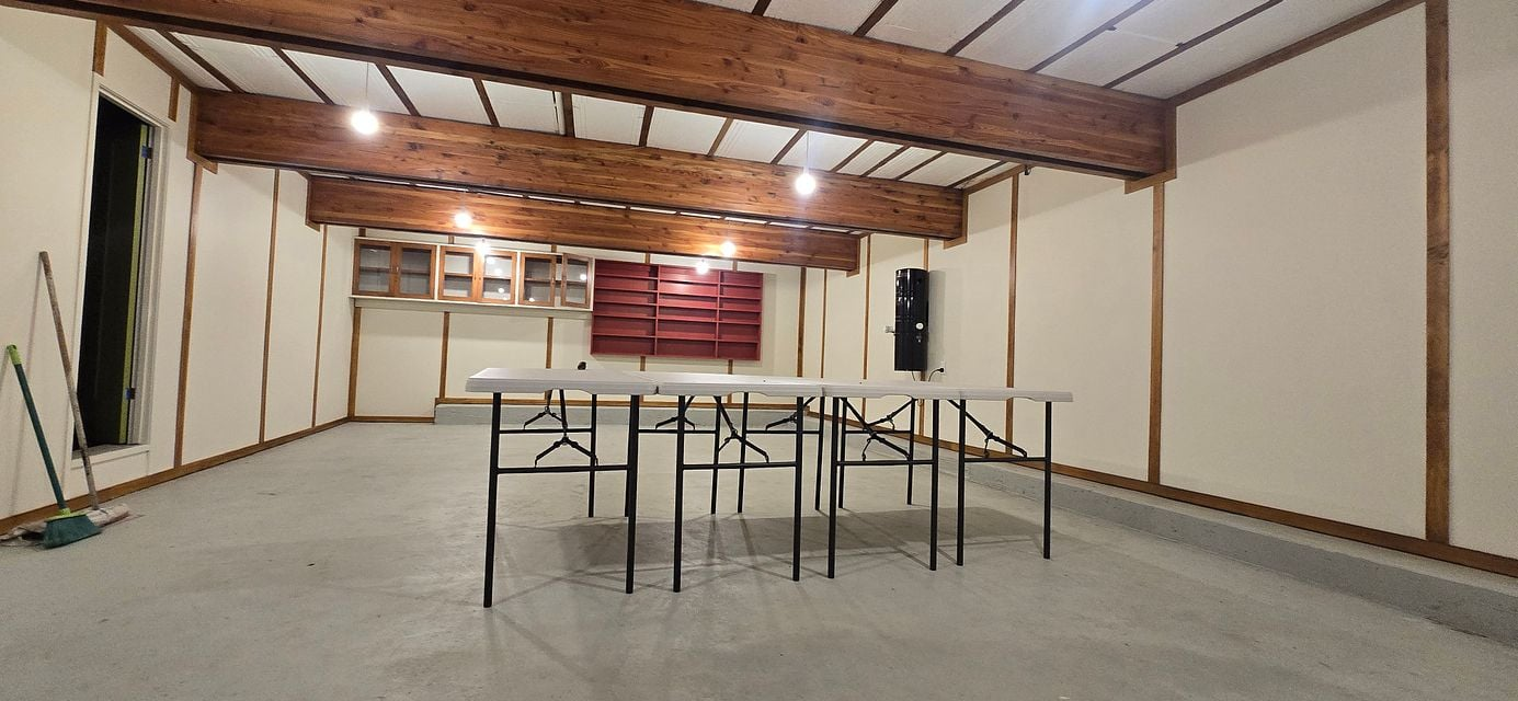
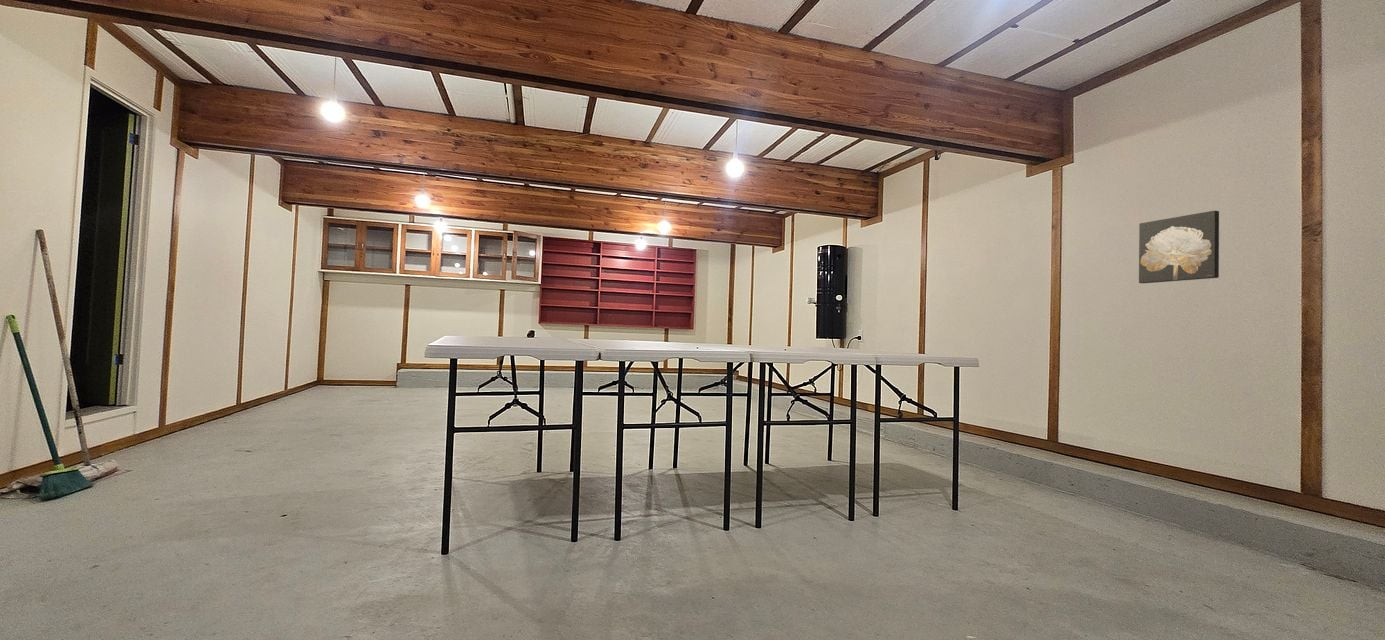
+ wall art [1138,210,1220,284]
